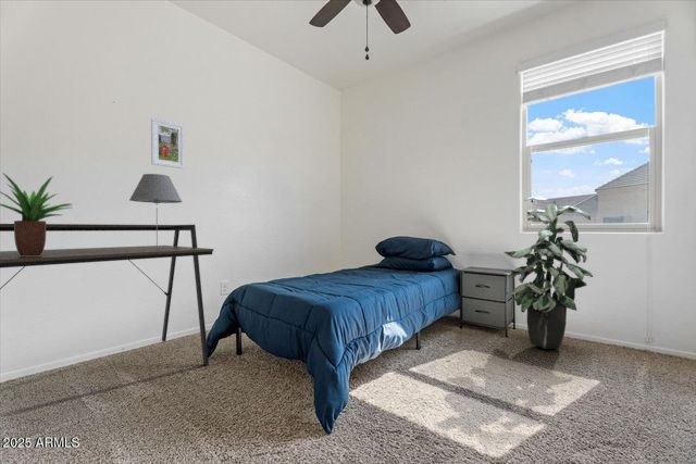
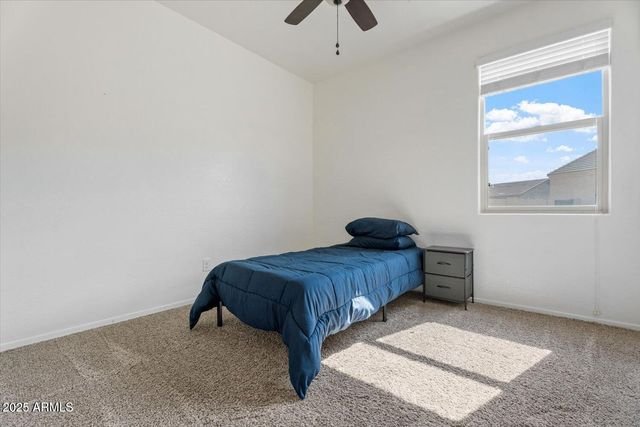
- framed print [150,117,186,170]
- indoor plant [502,196,594,350]
- table lamp [128,173,183,249]
- potted plant [0,173,73,256]
- desk [0,223,214,367]
